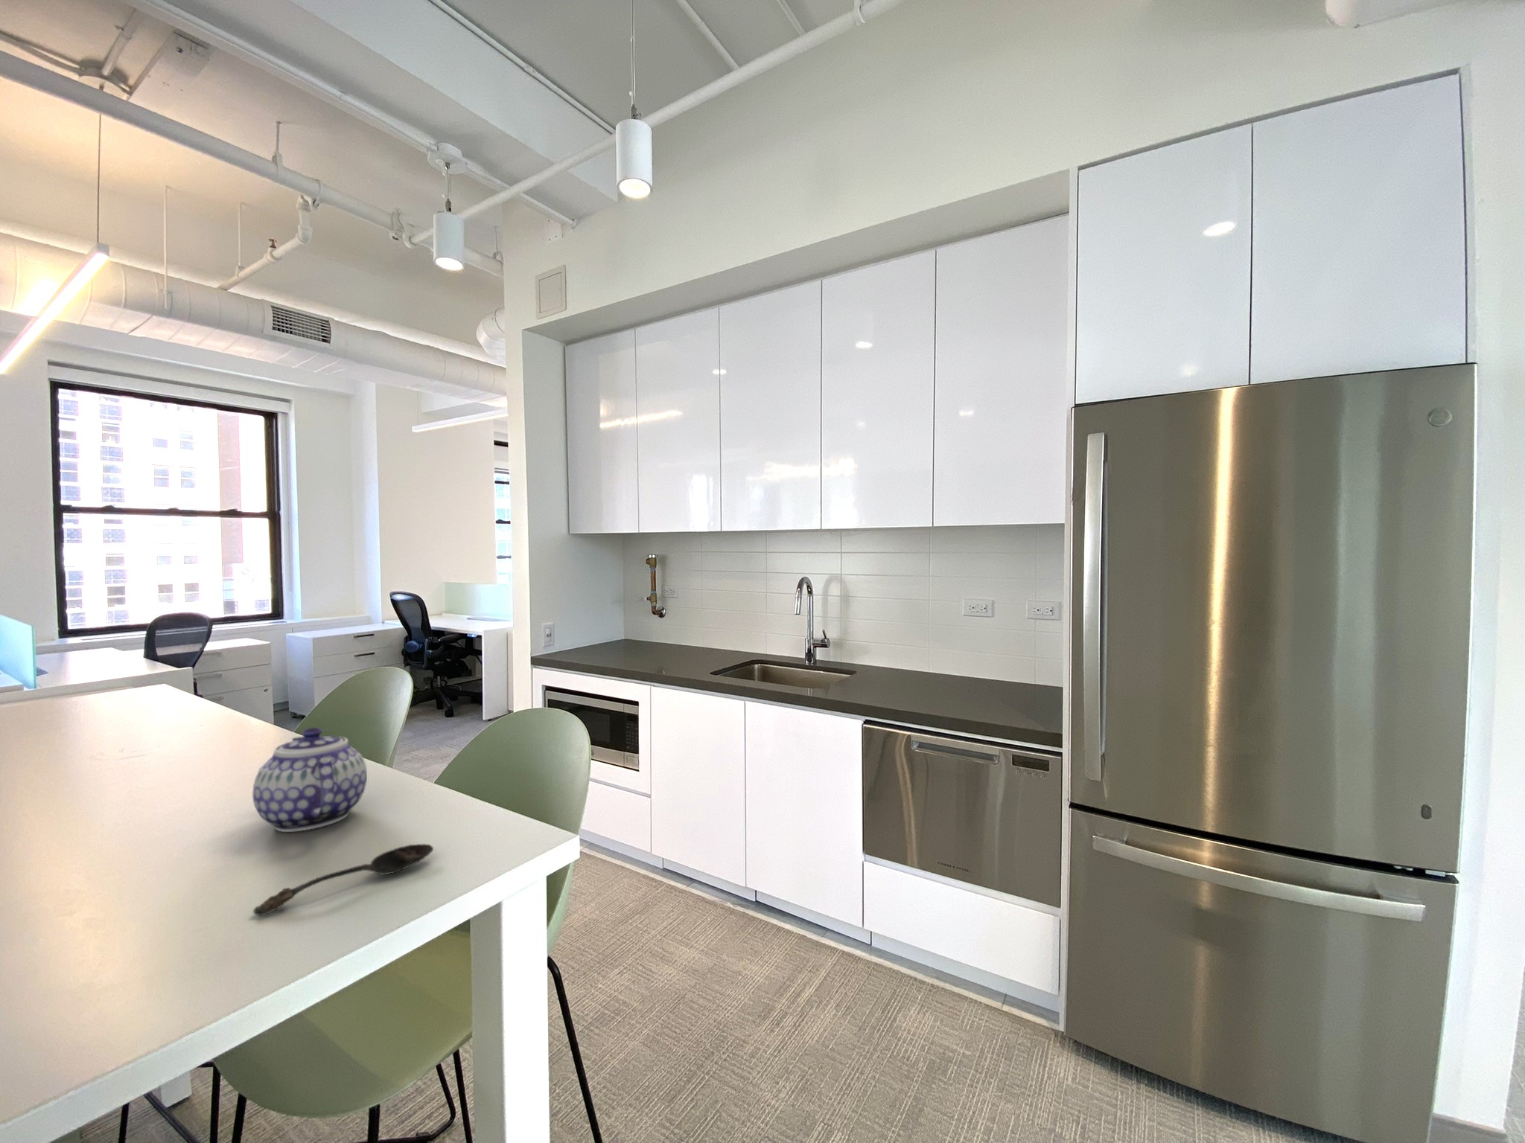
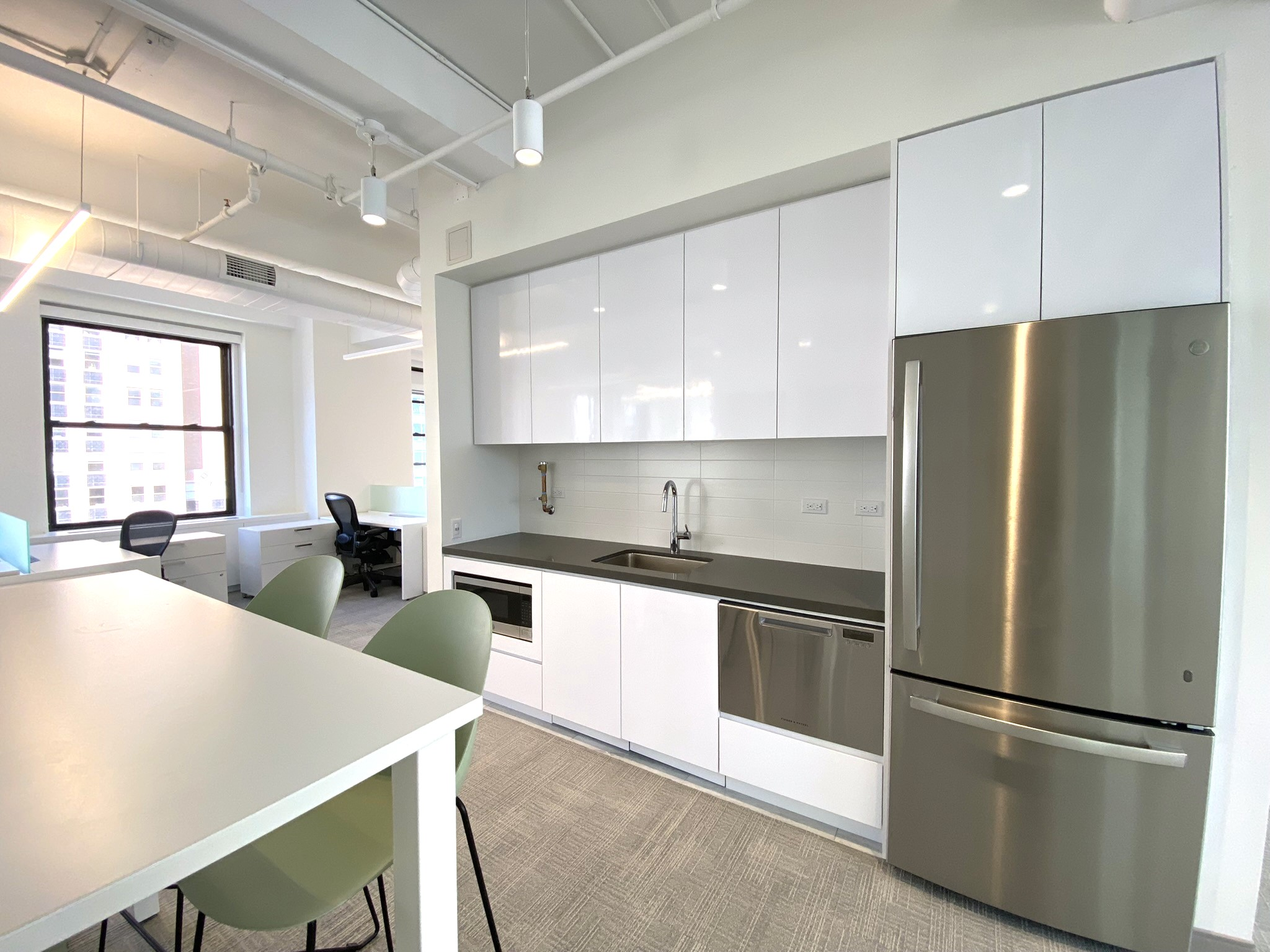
- teapot [252,728,367,833]
- spoon [252,843,435,916]
